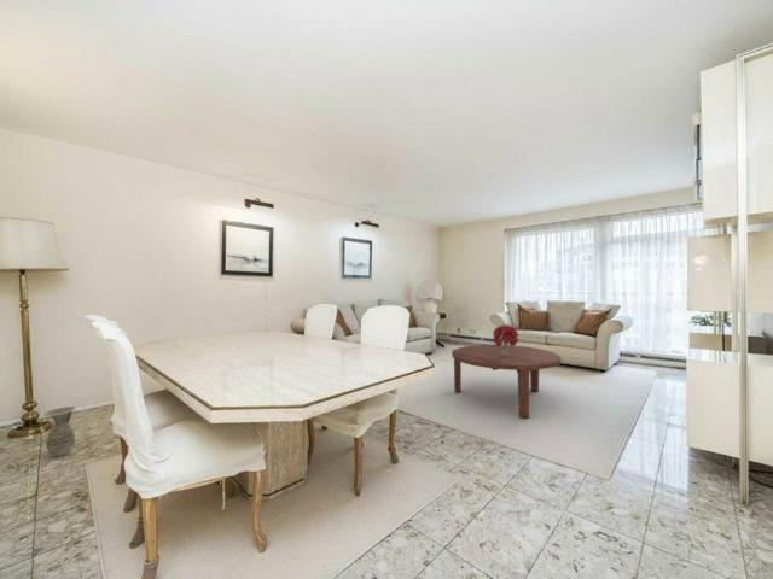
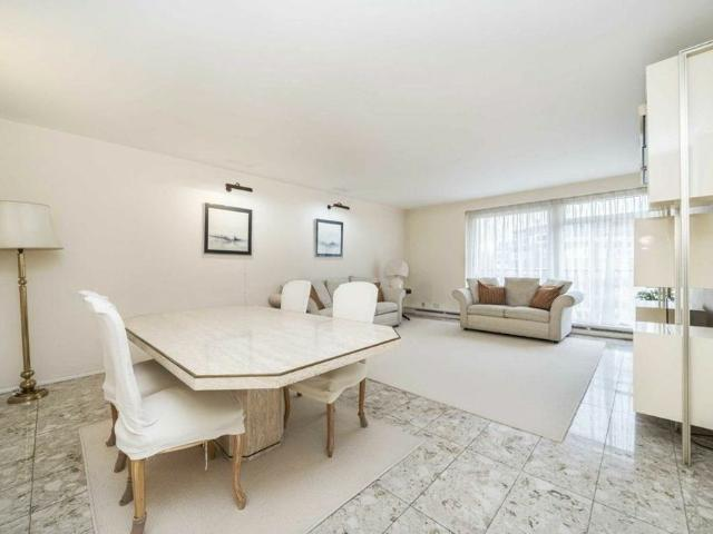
- coffee table [451,344,563,420]
- ceramic jug [42,405,77,457]
- bouquet [492,323,519,357]
